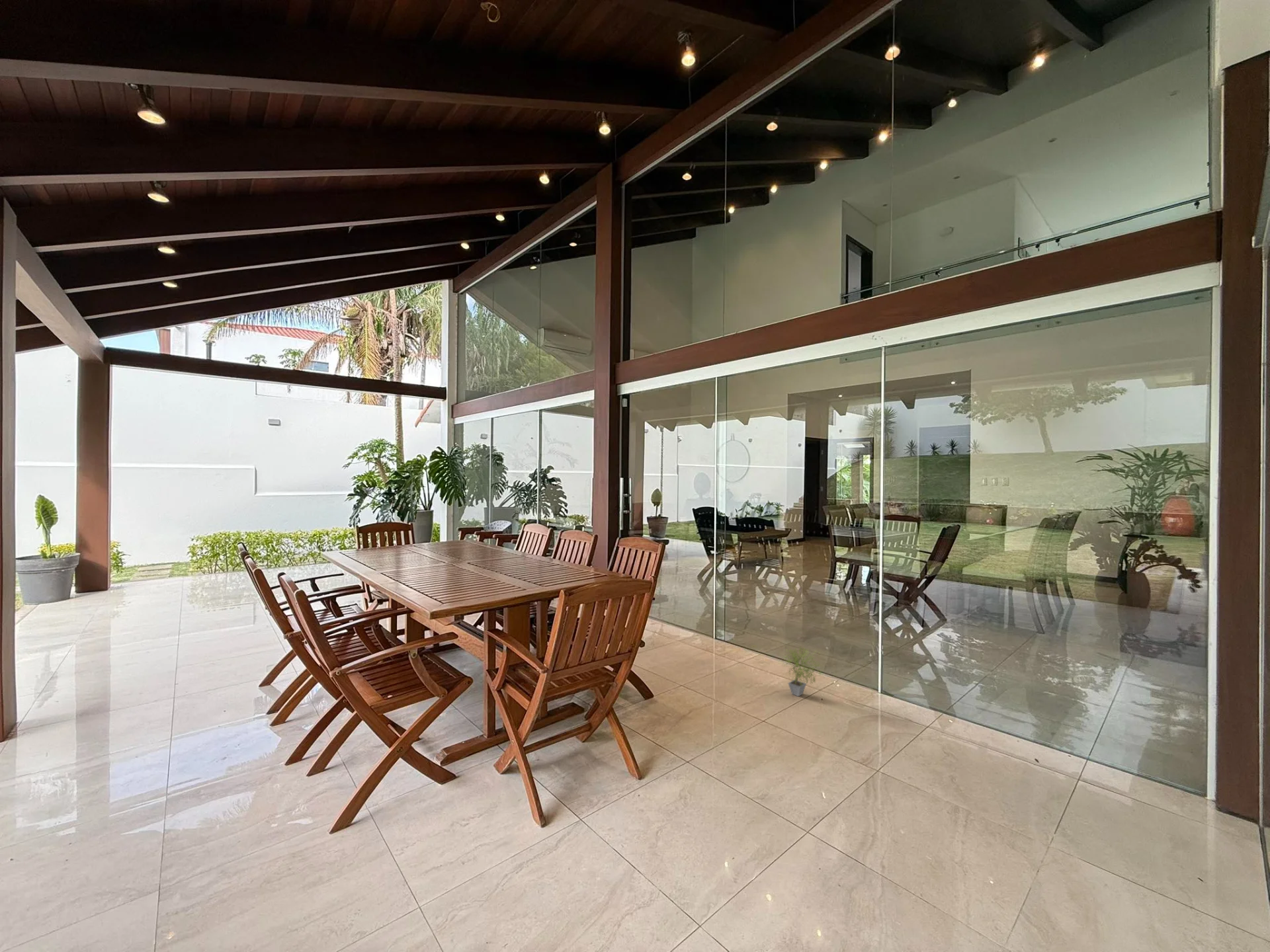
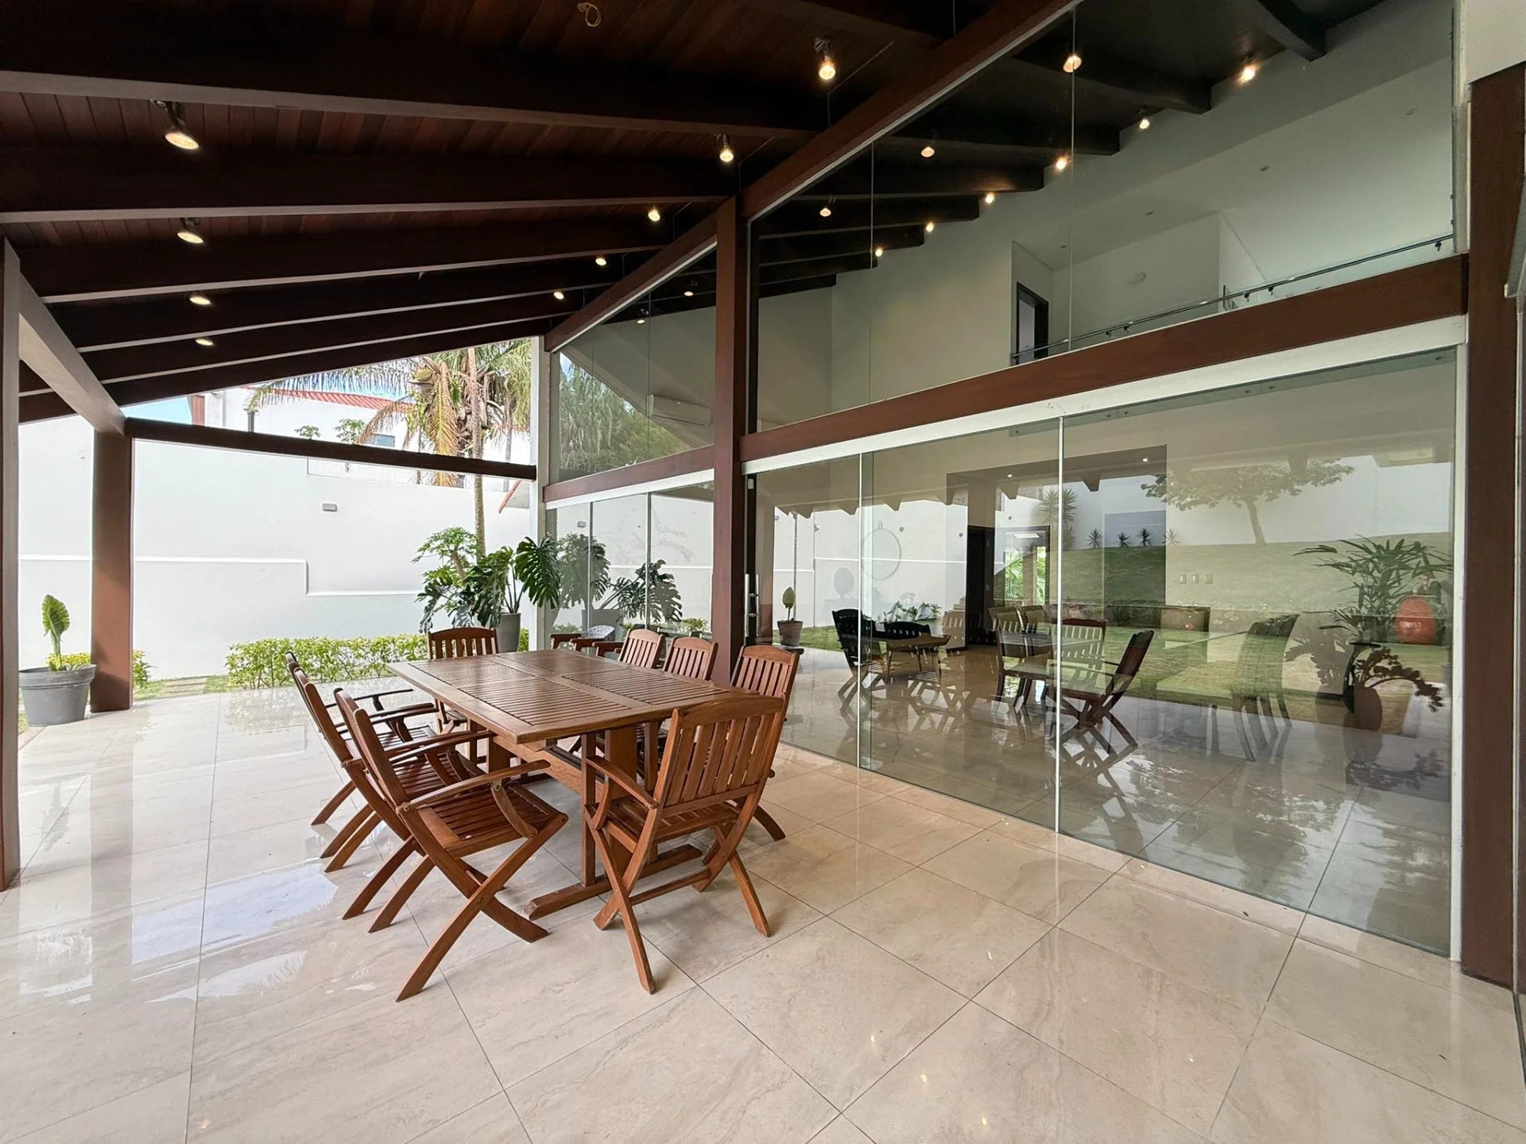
- potted plant [781,645,822,697]
